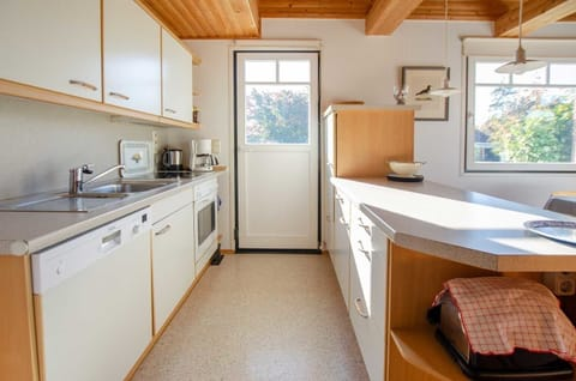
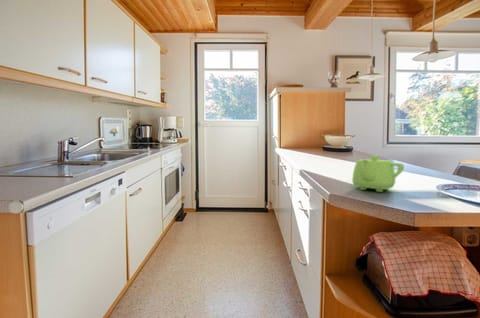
+ teapot [351,154,405,193]
